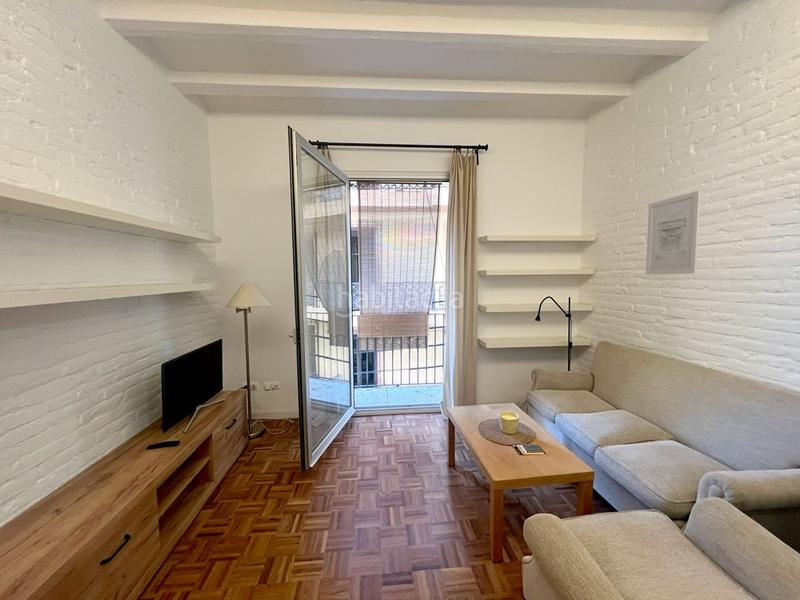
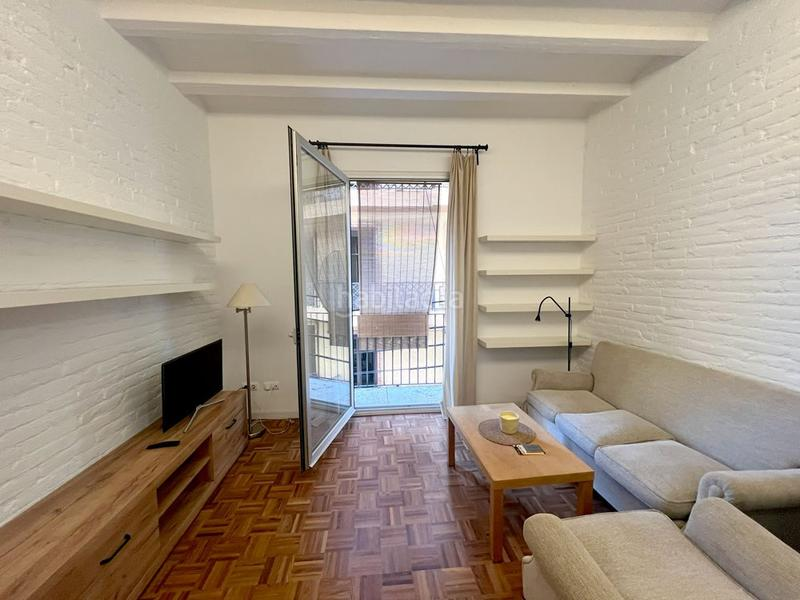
- wall art [645,190,701,275]
